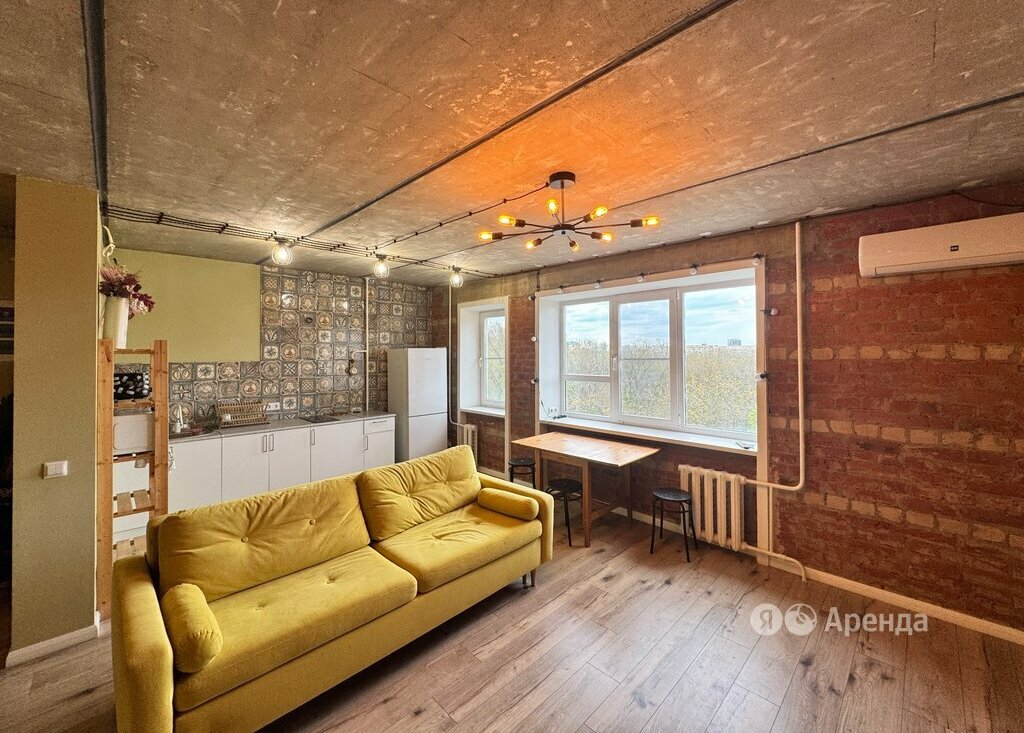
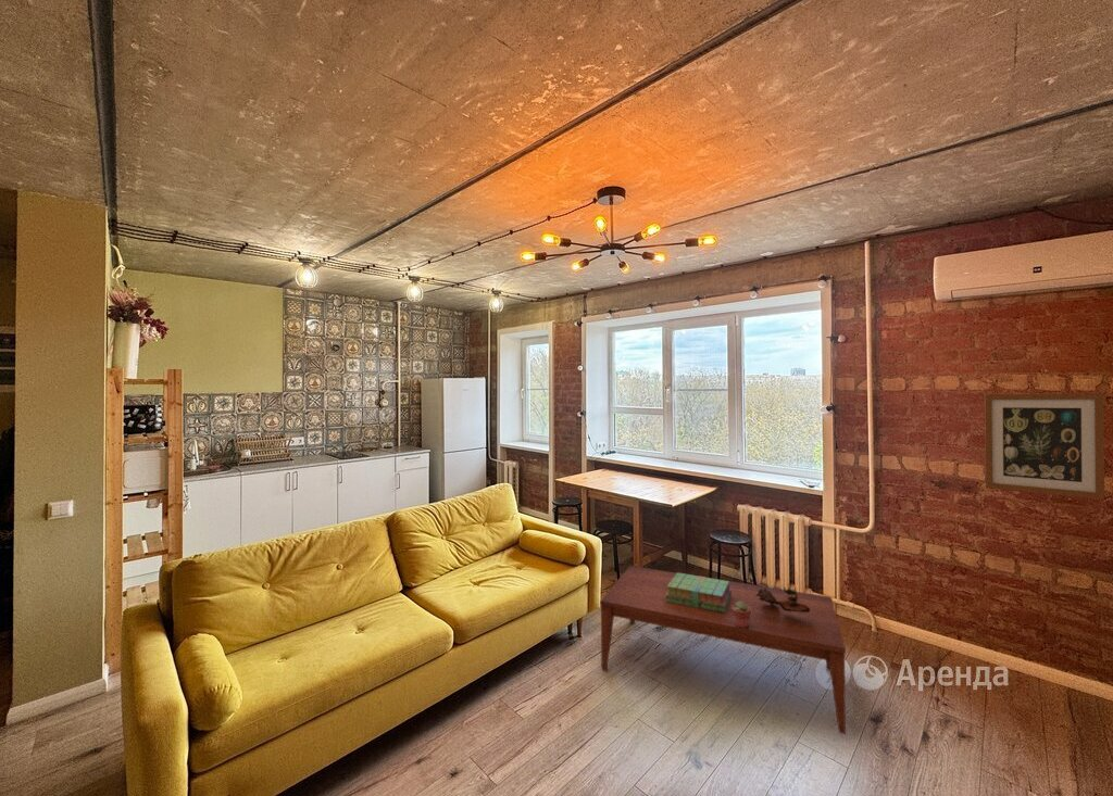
+ wall art [984,392,1105,501]
+ stack of books [665,571,731,612]
+ coffee table [599,565,847,735]
+ decorative bowl [755,585,810,612]
+ potted succulent [731,602,751,628]
